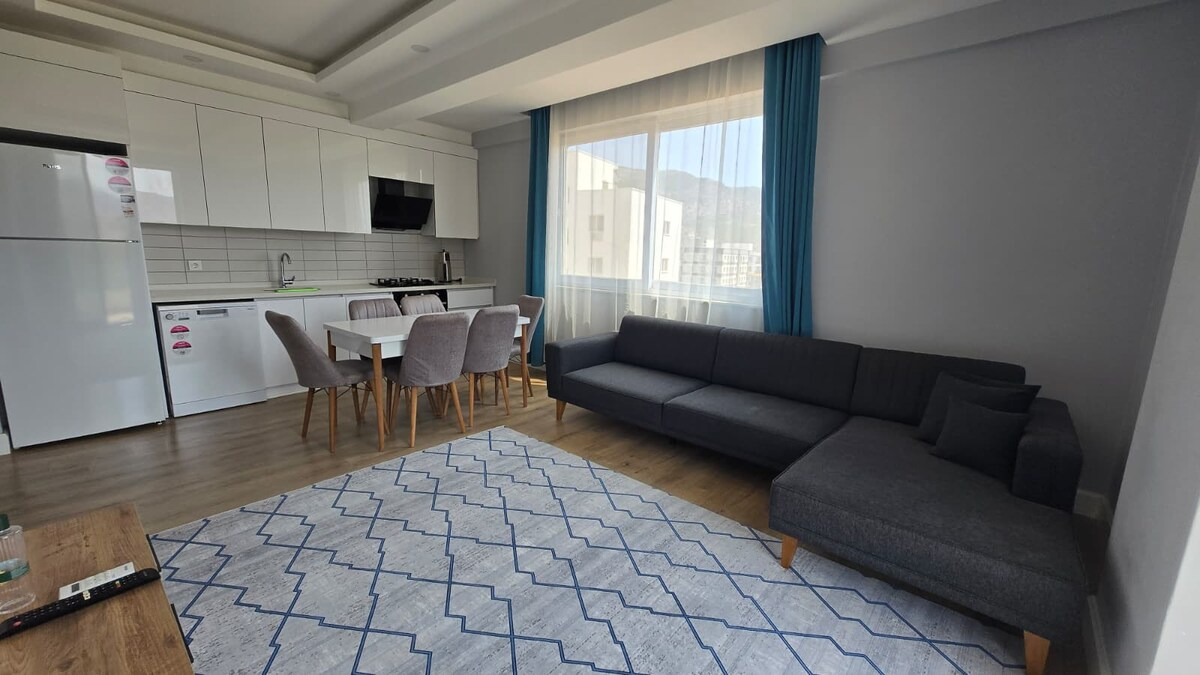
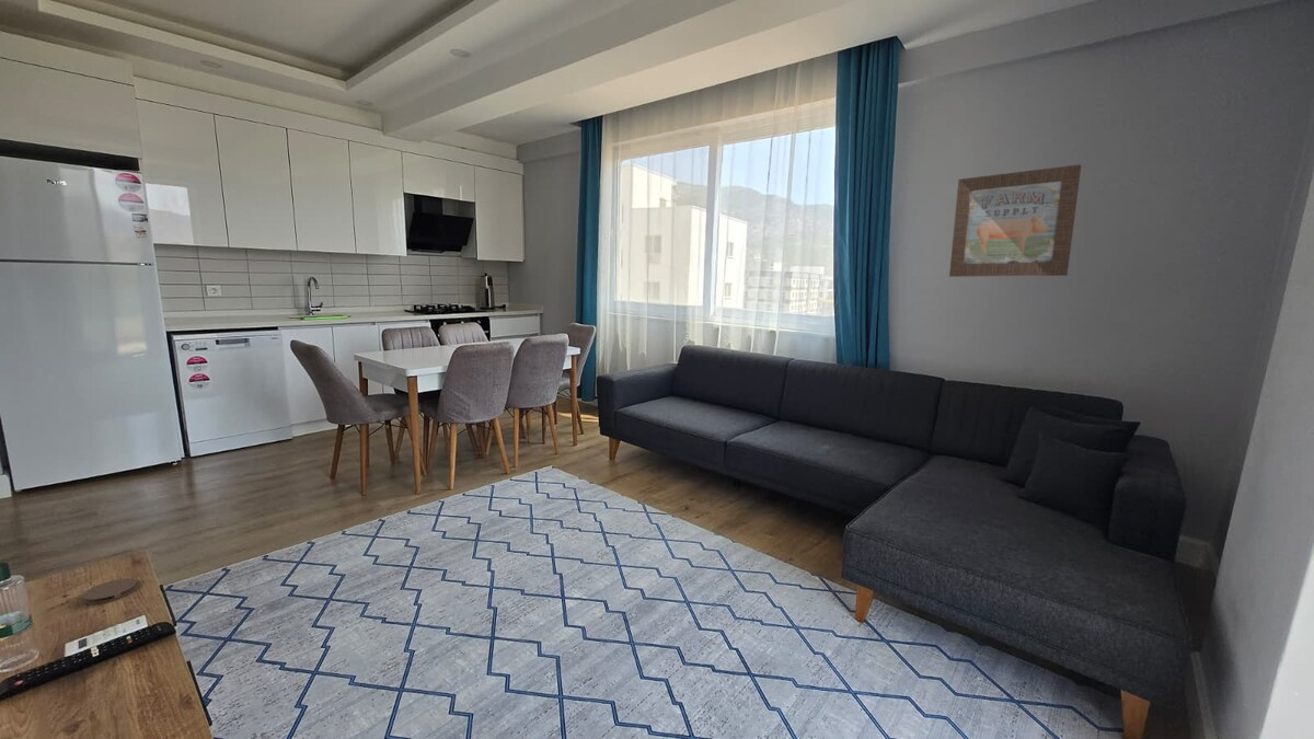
+ coaster [82,577,138,605]
+ wall art [948,163,1082,278]
